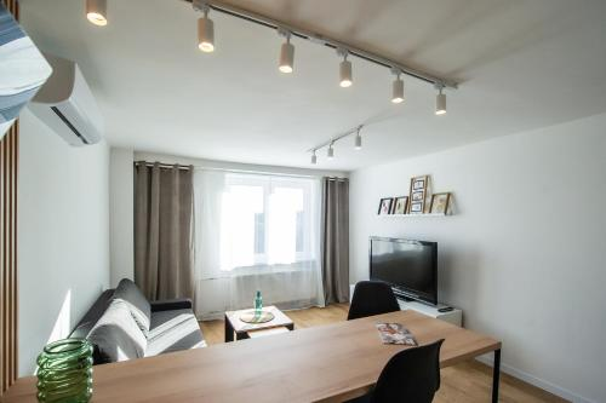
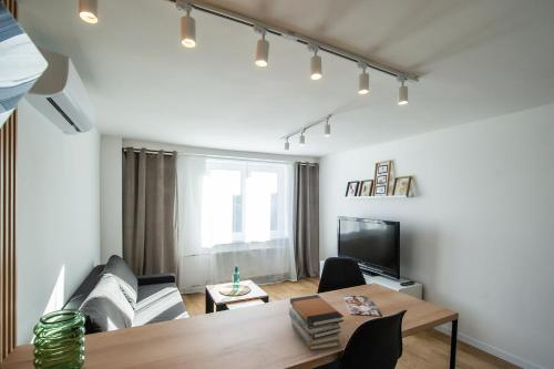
+ book stack [288,294,345,351]
